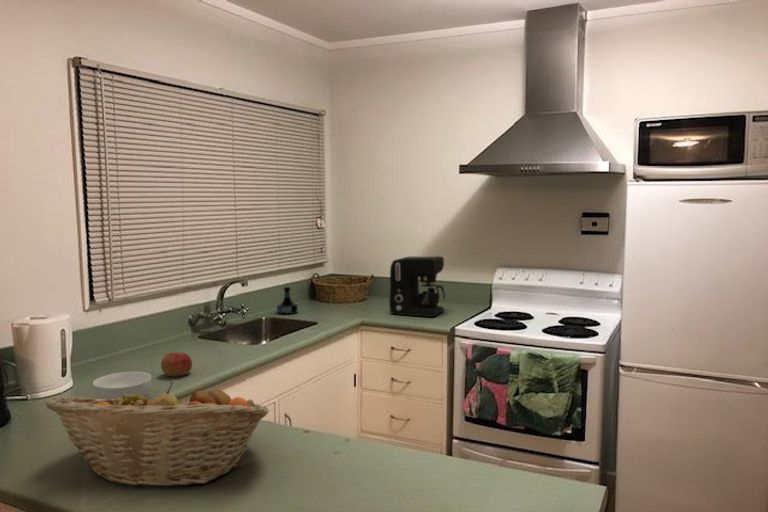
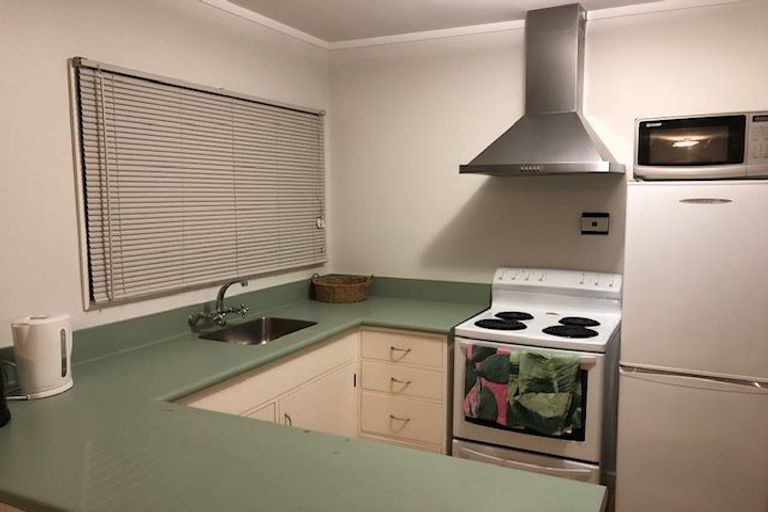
- tequila bottle [276,285,299,315]
- cereal bowl [92,371,153,399]
- apple [160,351,193,377]
- coffee maker [388,255,446,318]
- fruit basket [45,380,270,489]
